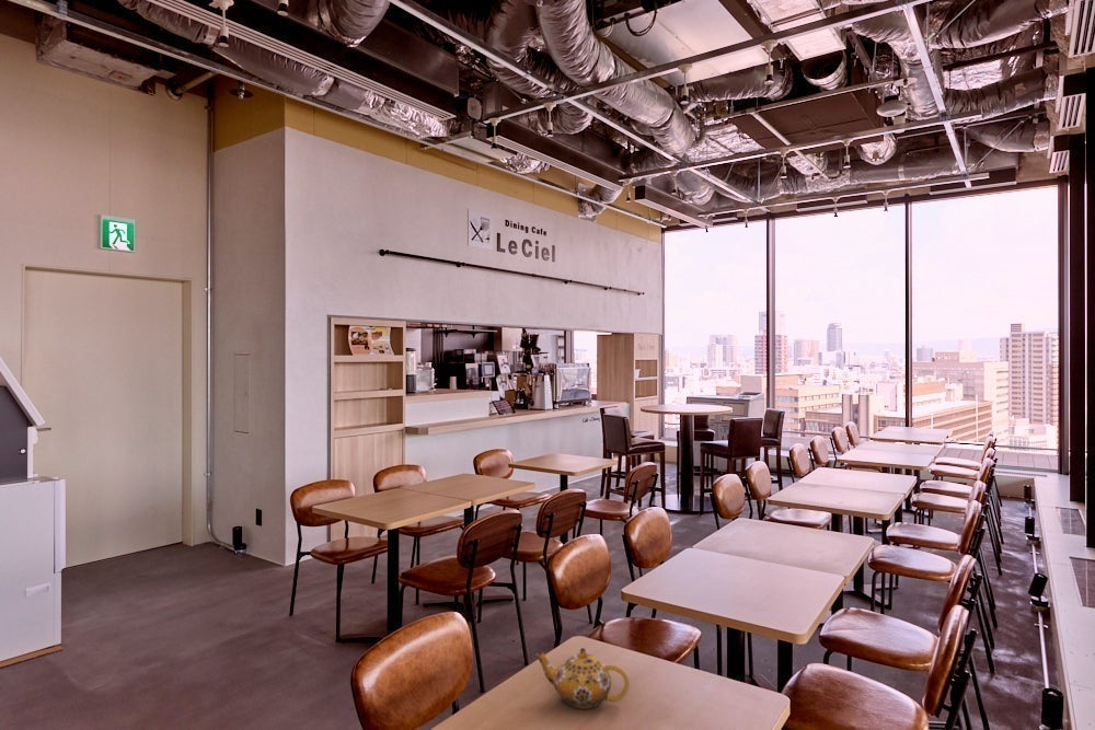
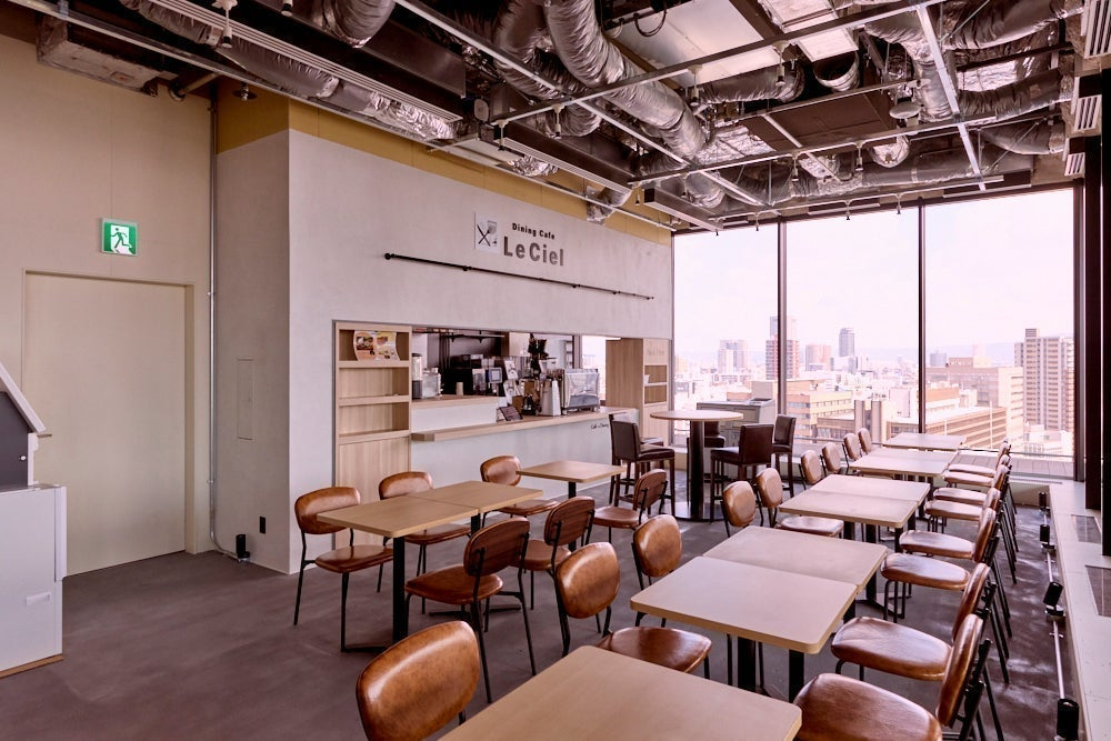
- teapot [534,647,631,710]
